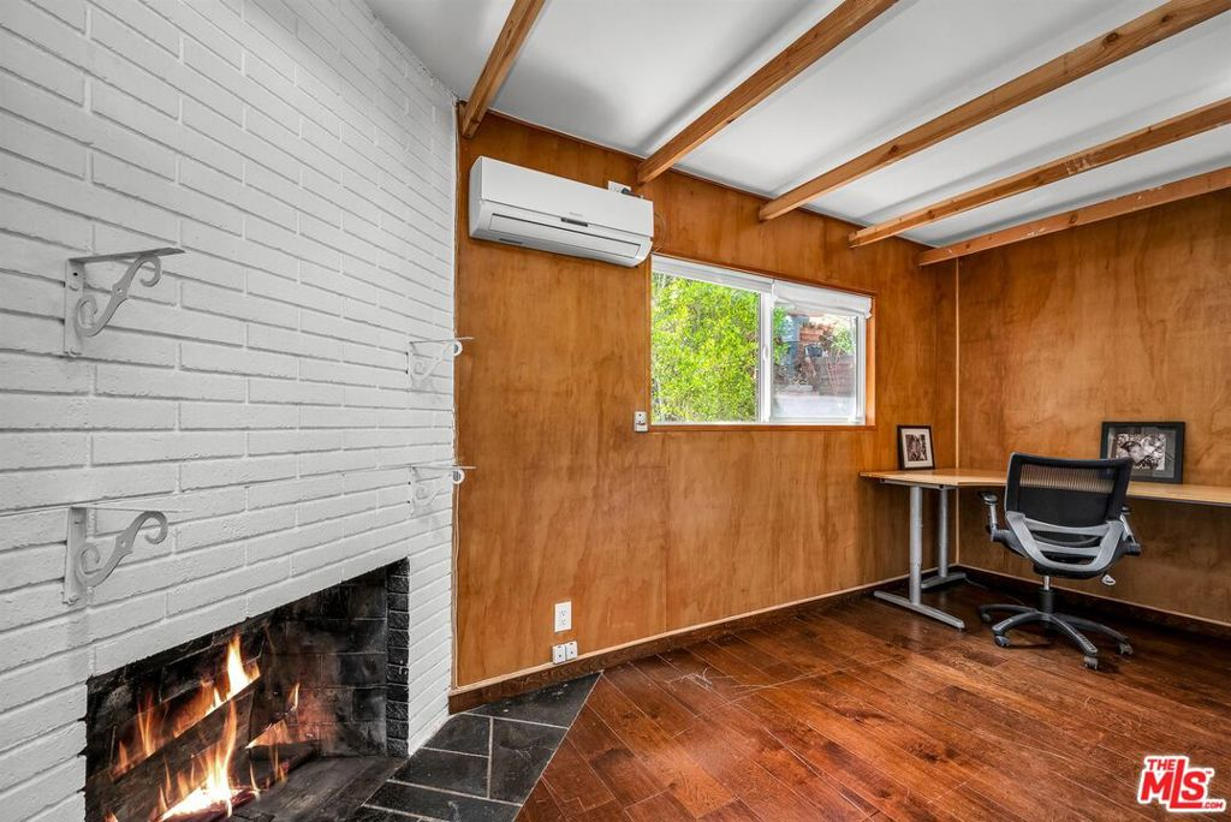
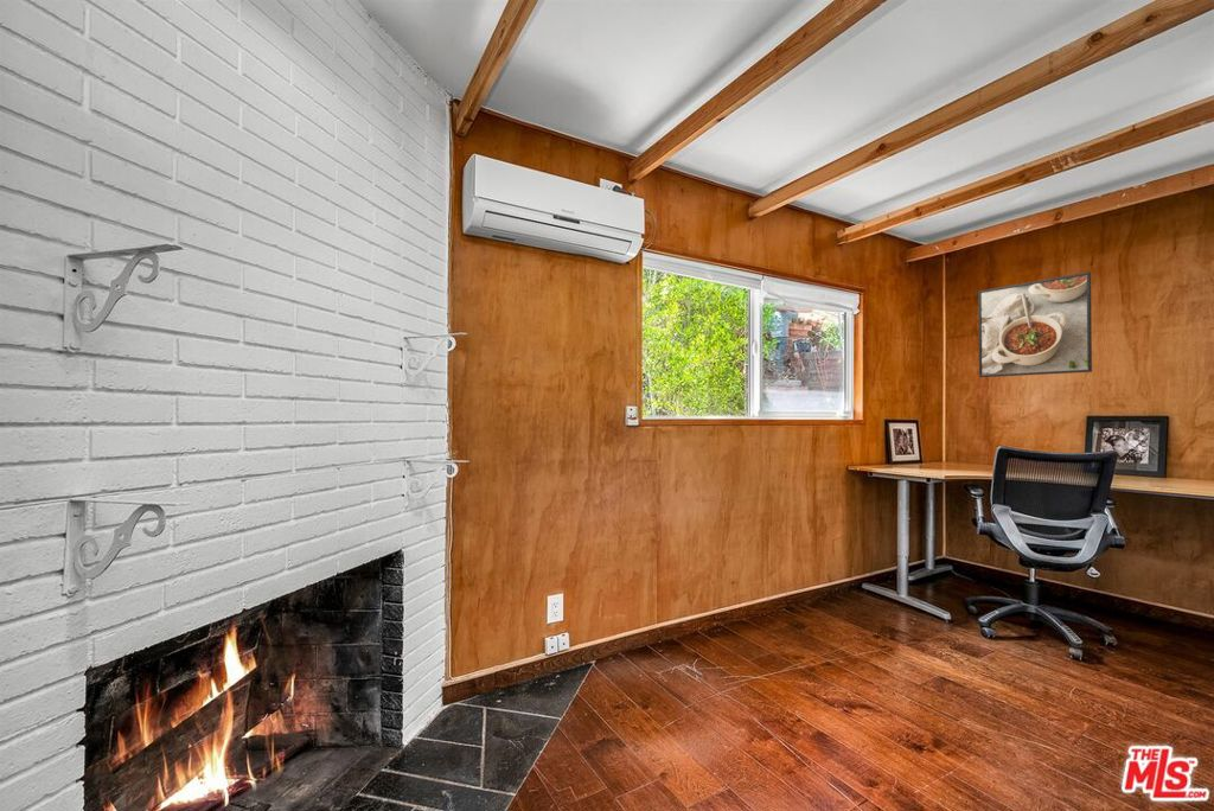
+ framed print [977,270,1093,378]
